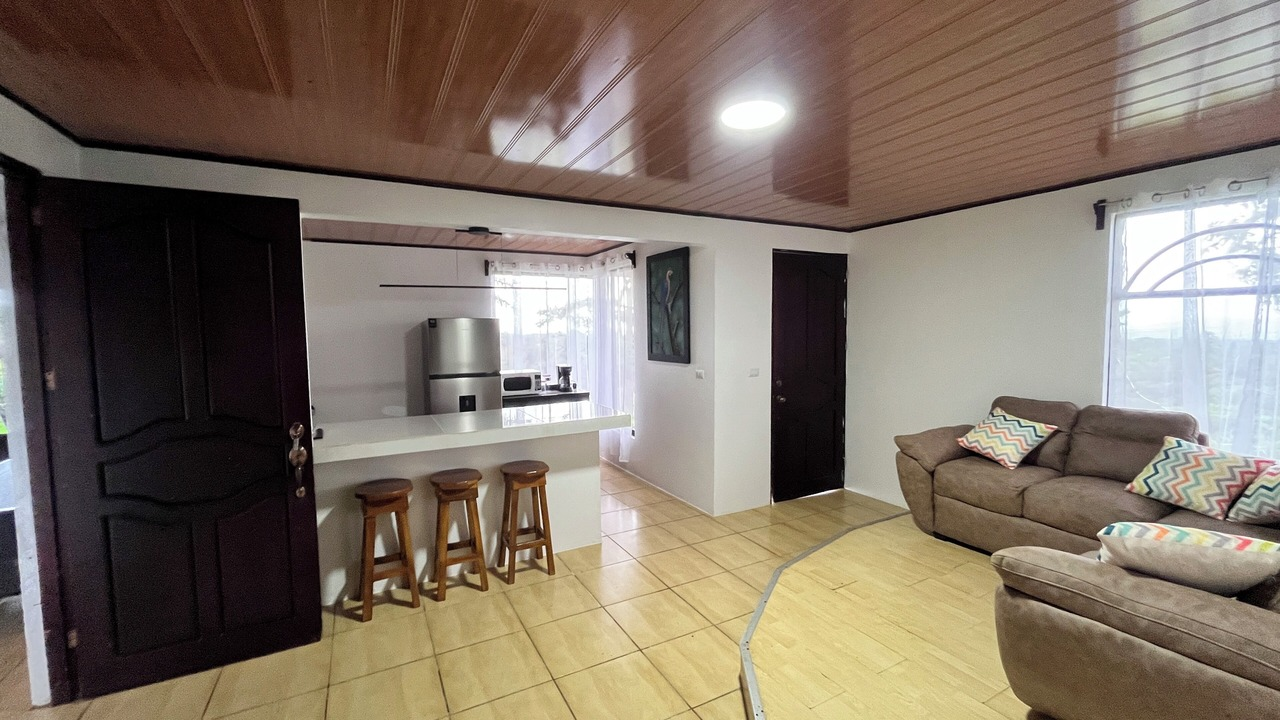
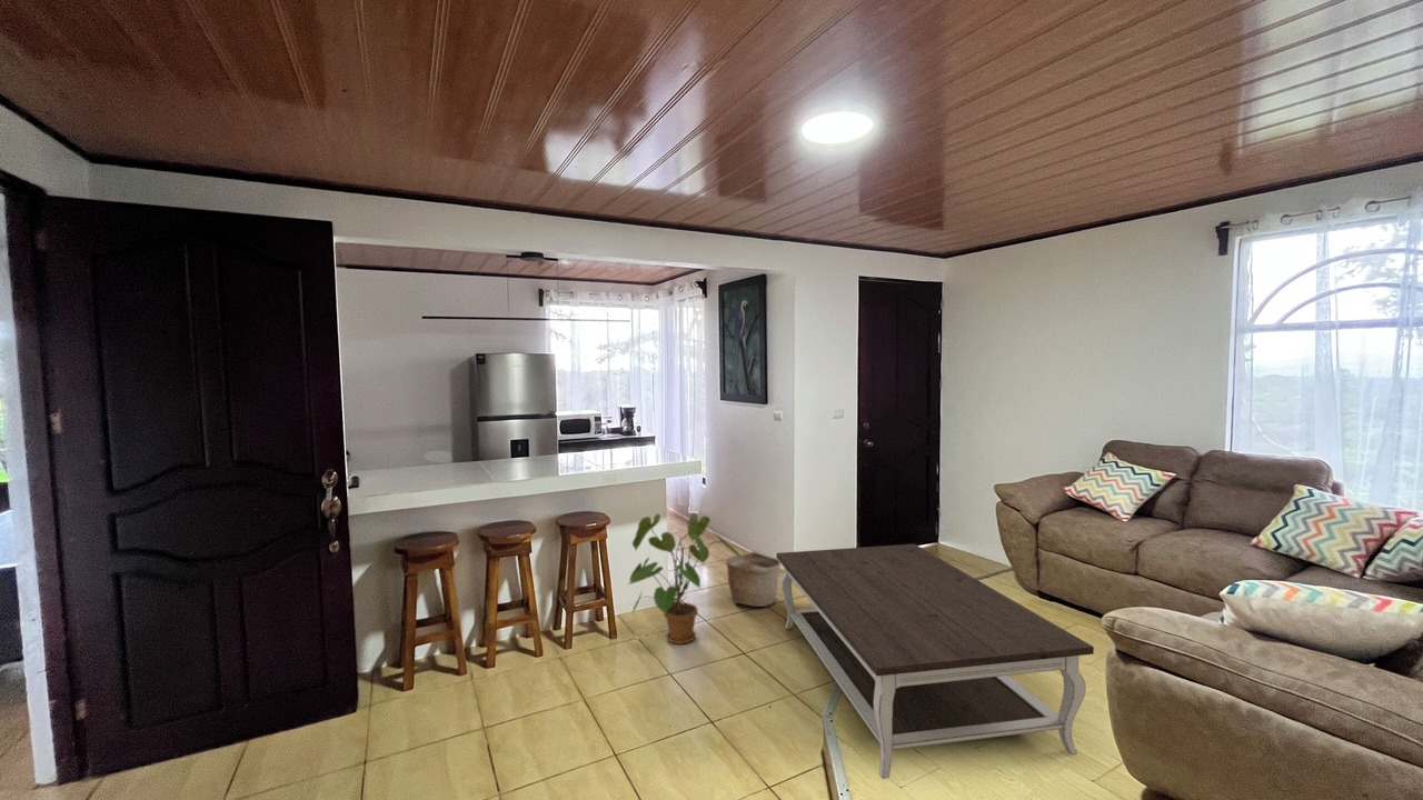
+ house plant [625,512,743,646]
+ coffee table [776,543,1095,780]
+ basket [725,550,782,608]
